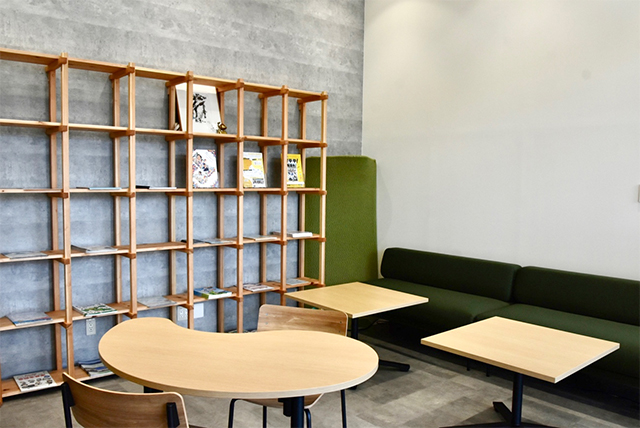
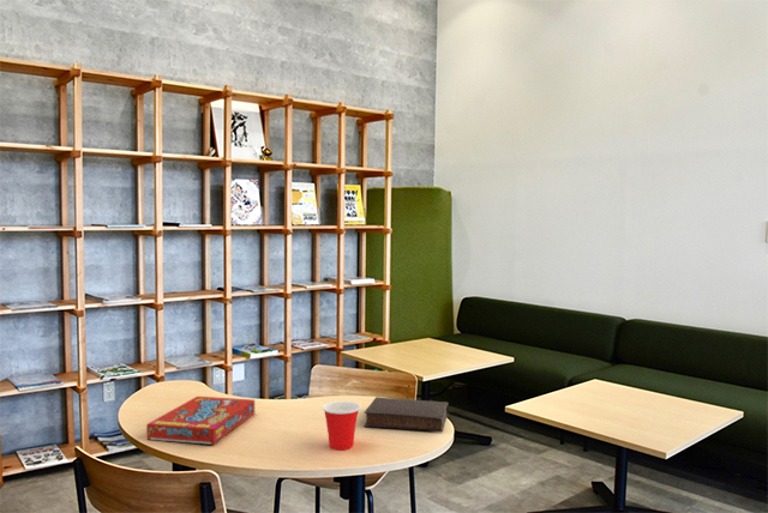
+ snack box [145,396,256,446]
+ book [362,396,449,433]
+ cup [320,400,362,451]
